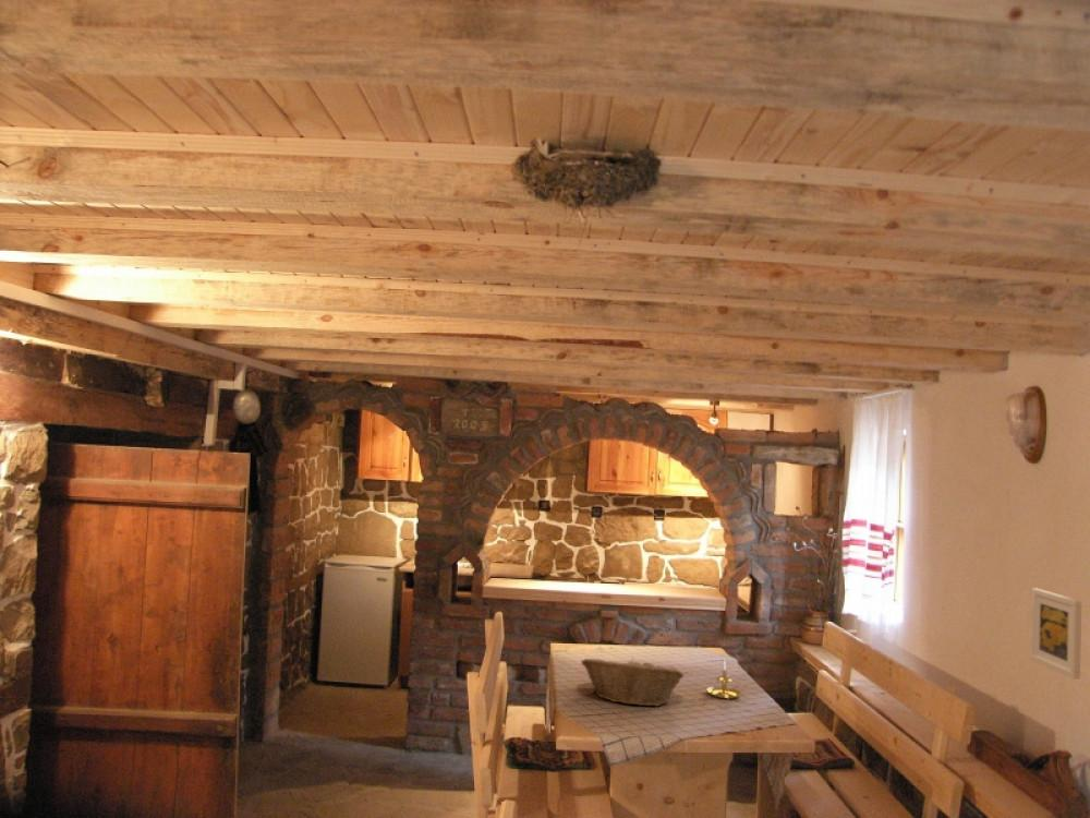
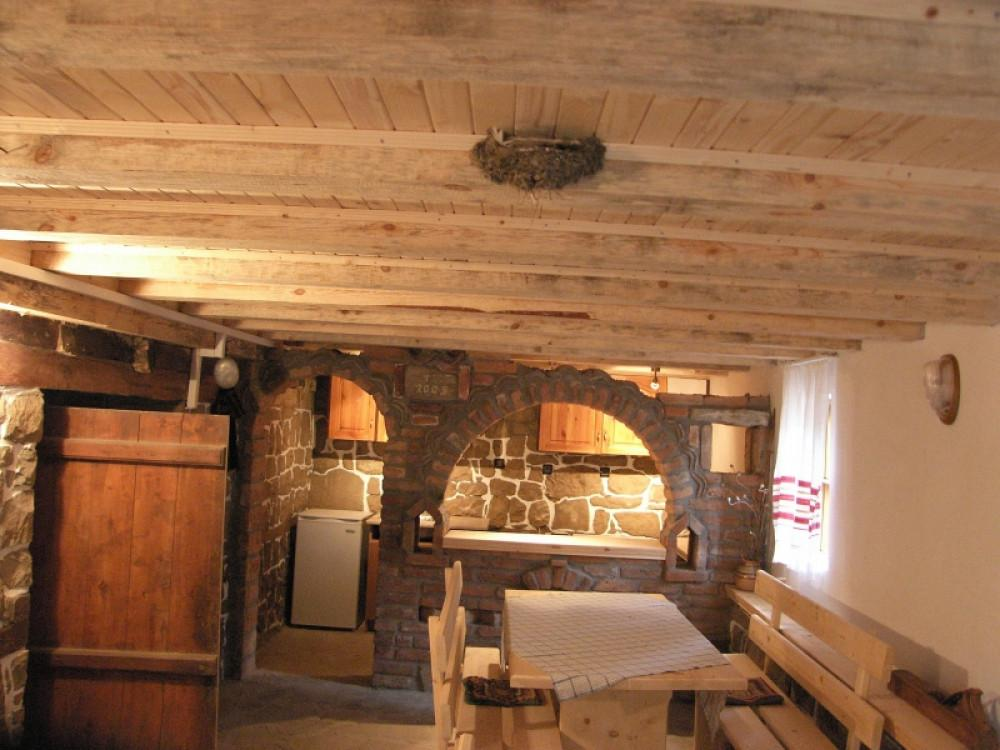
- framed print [1029,587,1082,681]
- candle holder [705,659,746,700]
- fruit basket [580,655,685,707]
